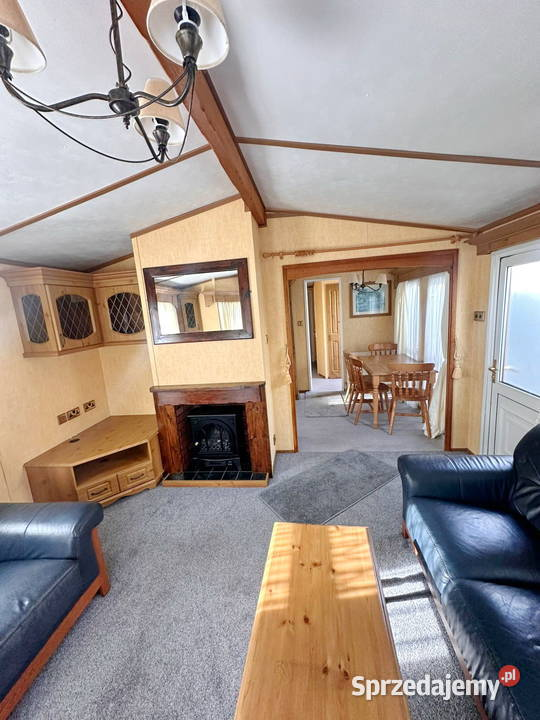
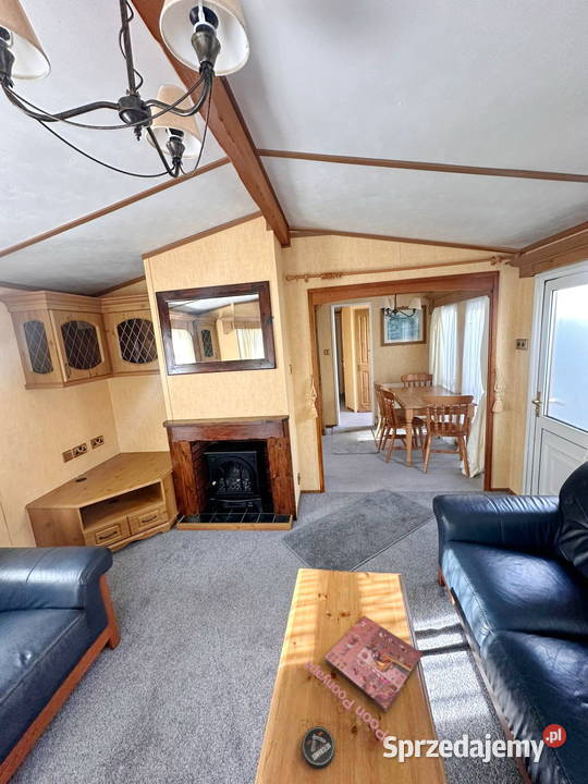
+ coaster [302,725,335,770]
+ cover [304,614,424,743]
